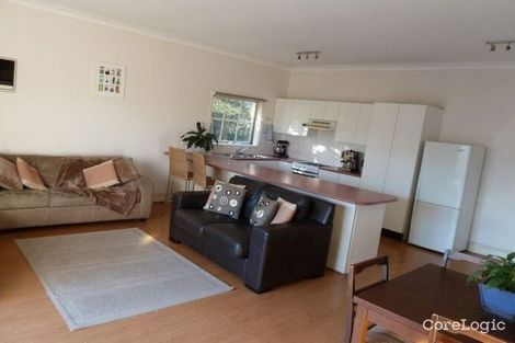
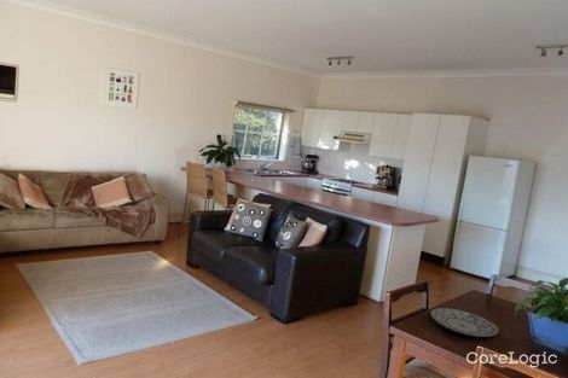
+ plate [429,307,499,338]
